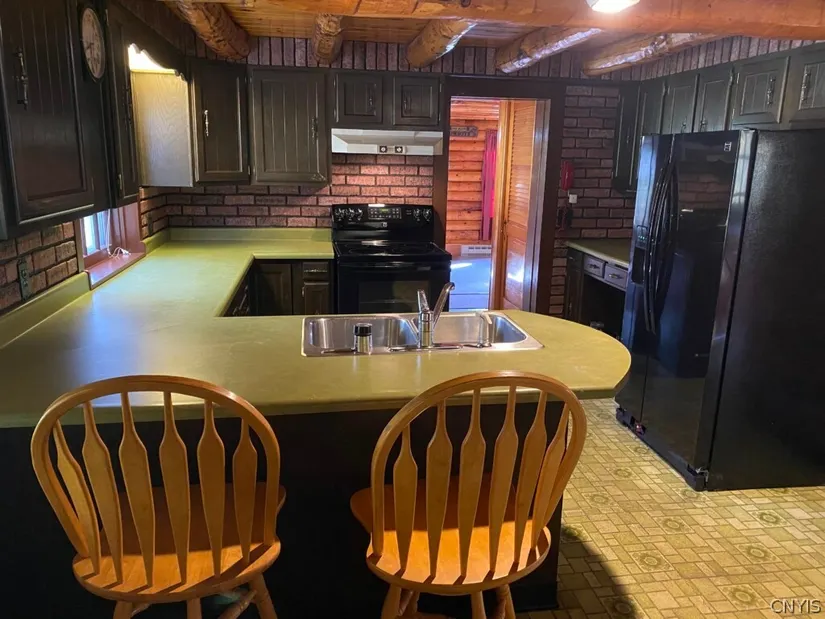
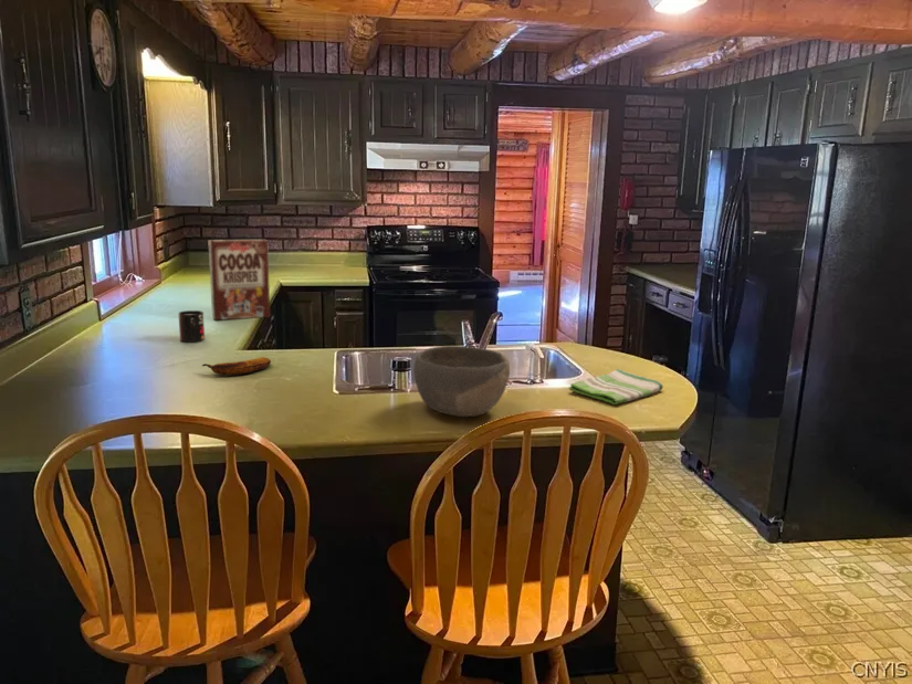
+ bowl [412,345,511,418]
+ dish towel [568,368,664,406]
+ banana [201,356,272,376]
+ cereal box [207,239,271,322]
+ mug [177,309,206,343]
